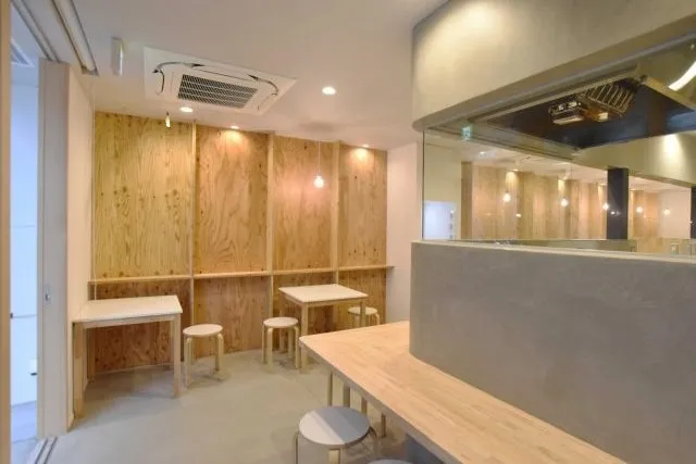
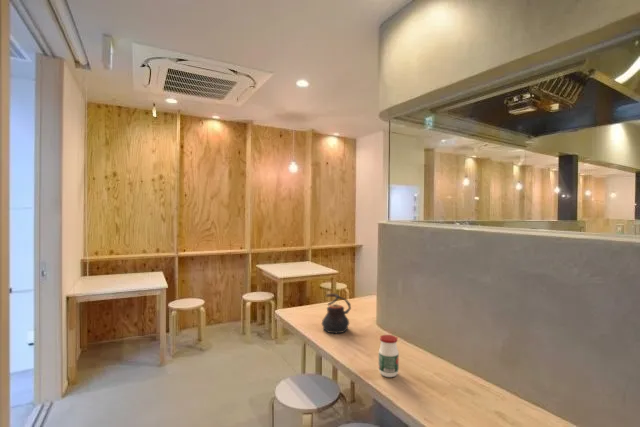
+ jar [378,334,400,378]
+ teapot [321,293,352,335]
